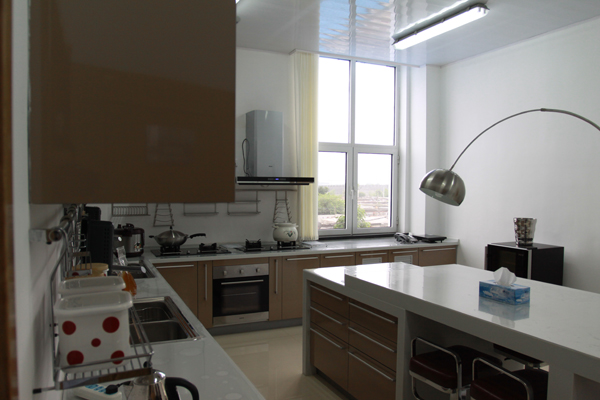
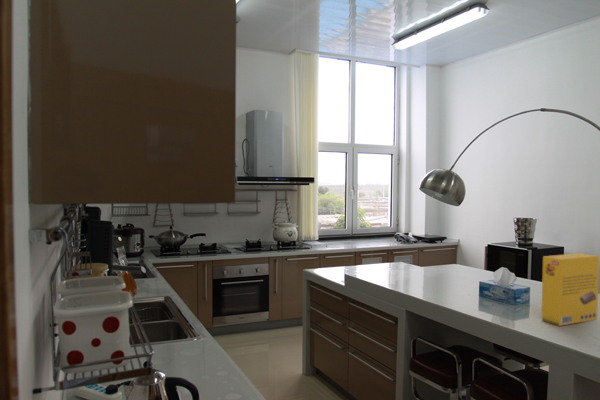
+ cereal box [541,252,600,327]
